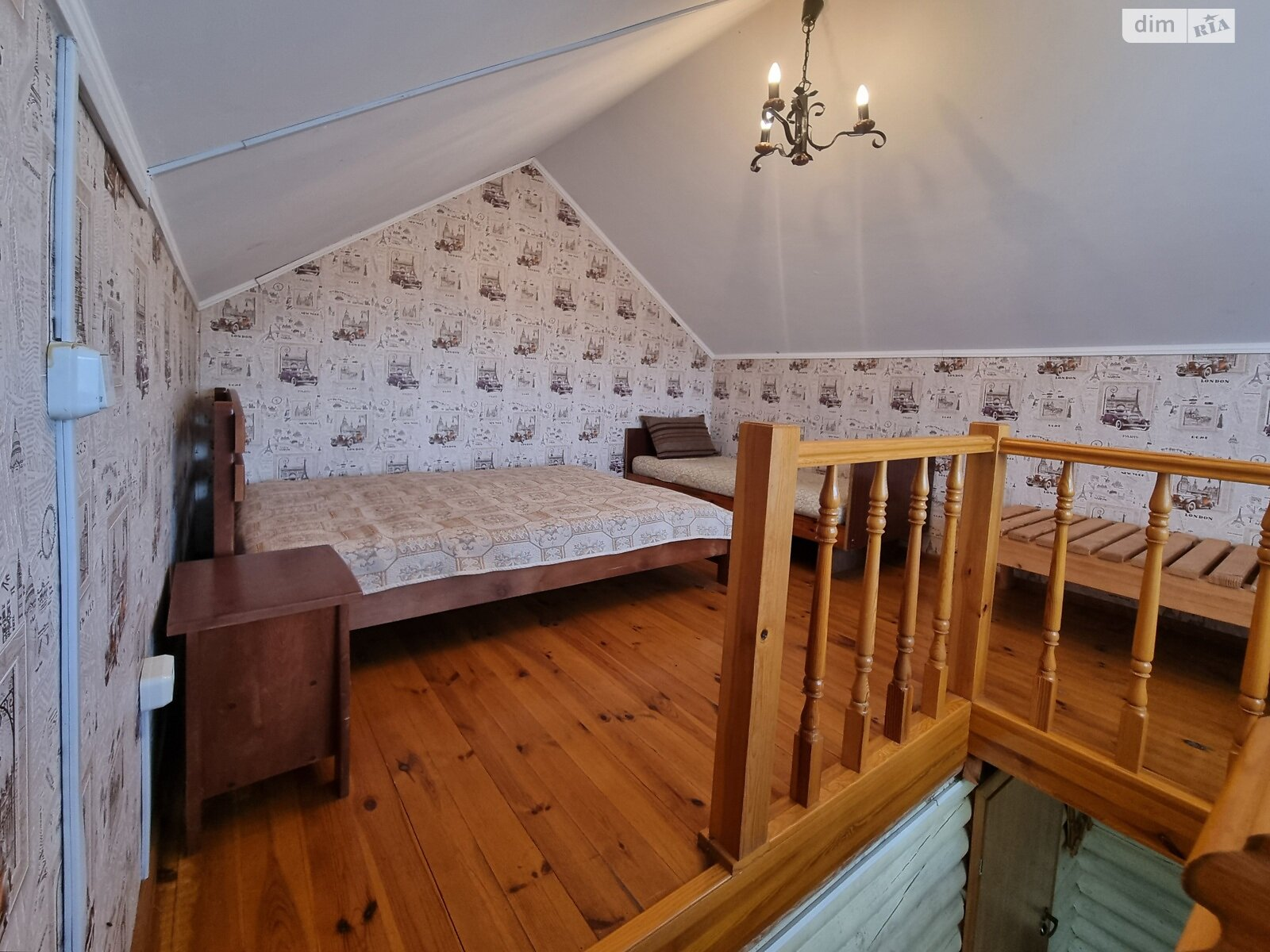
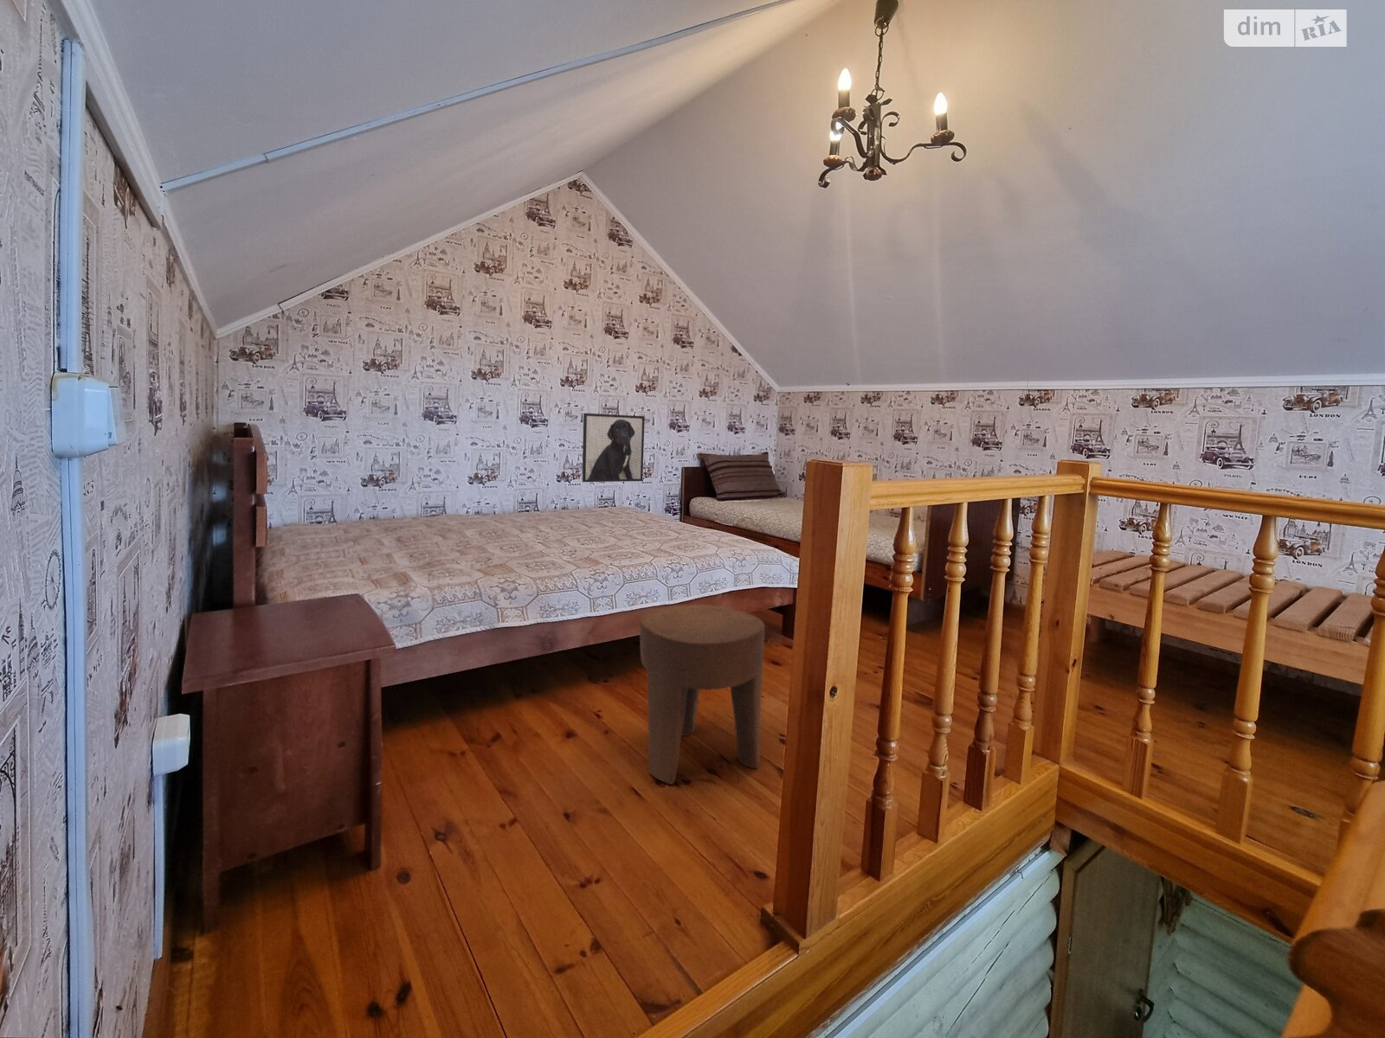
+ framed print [581,412,646,483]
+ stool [639,603,766,785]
